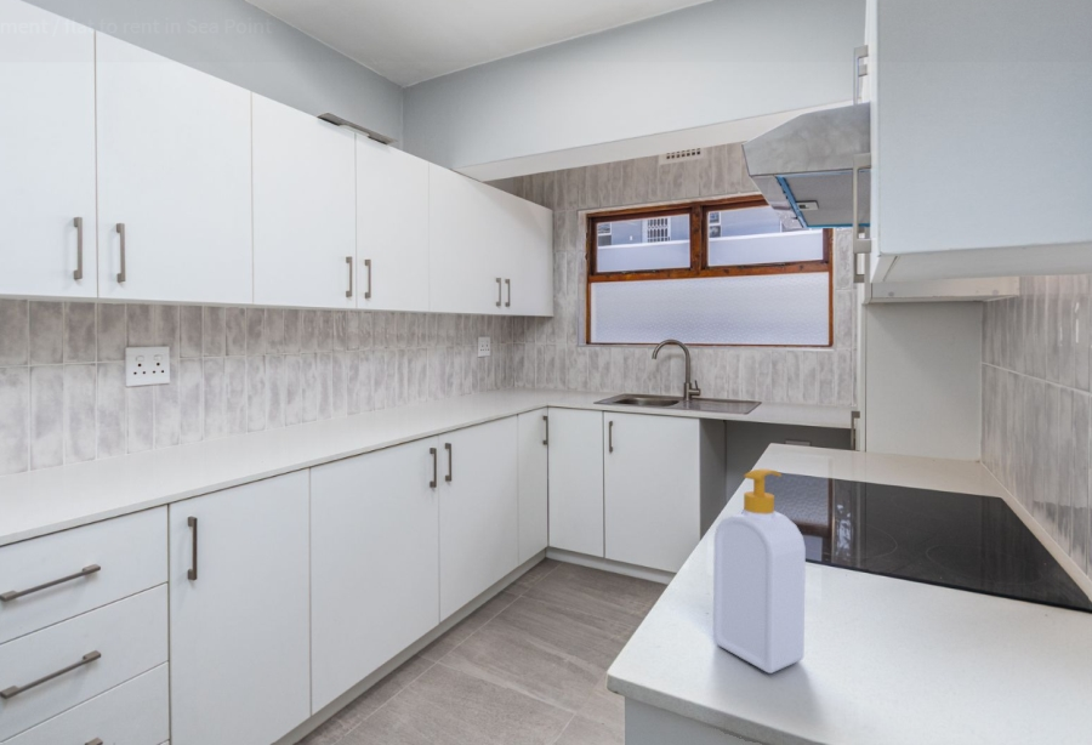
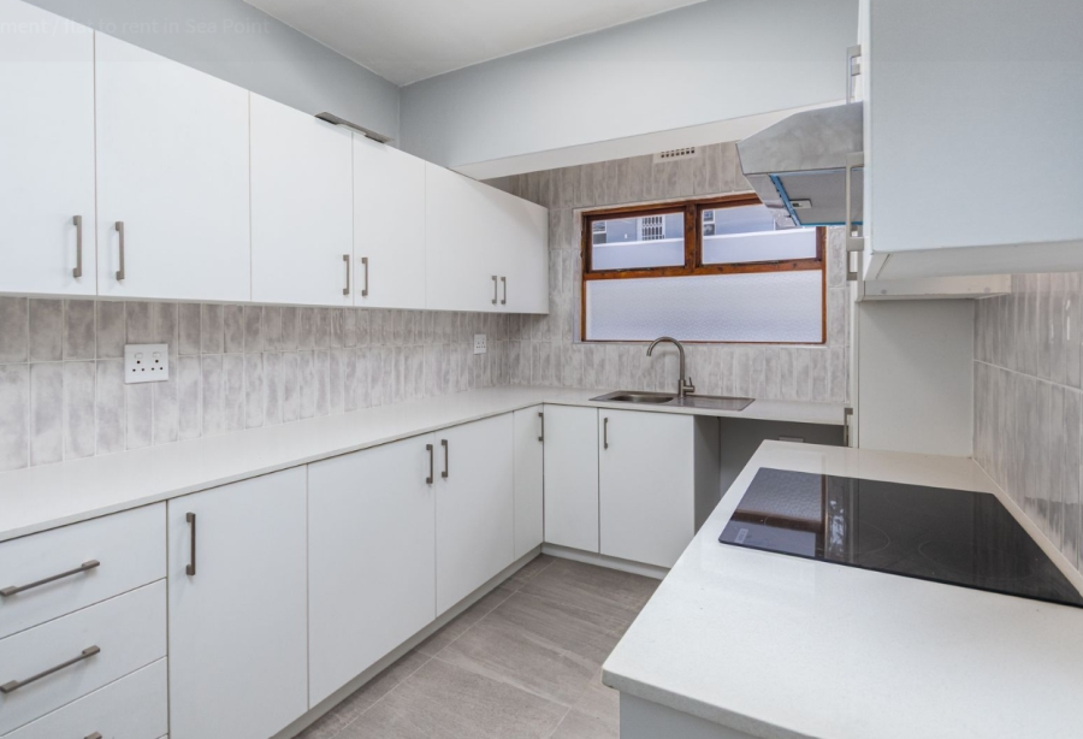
- soap bottle [712,468,807,675]
